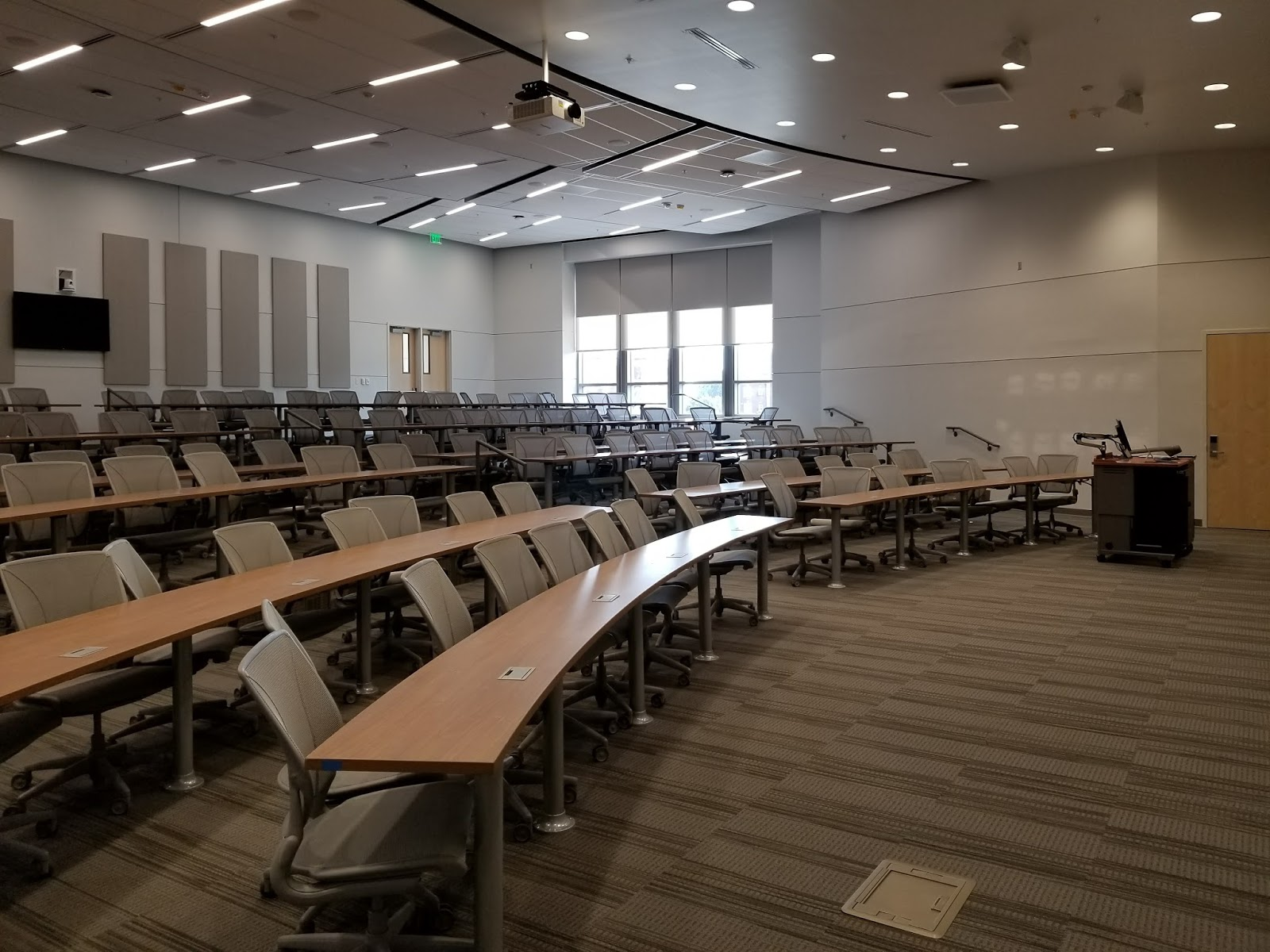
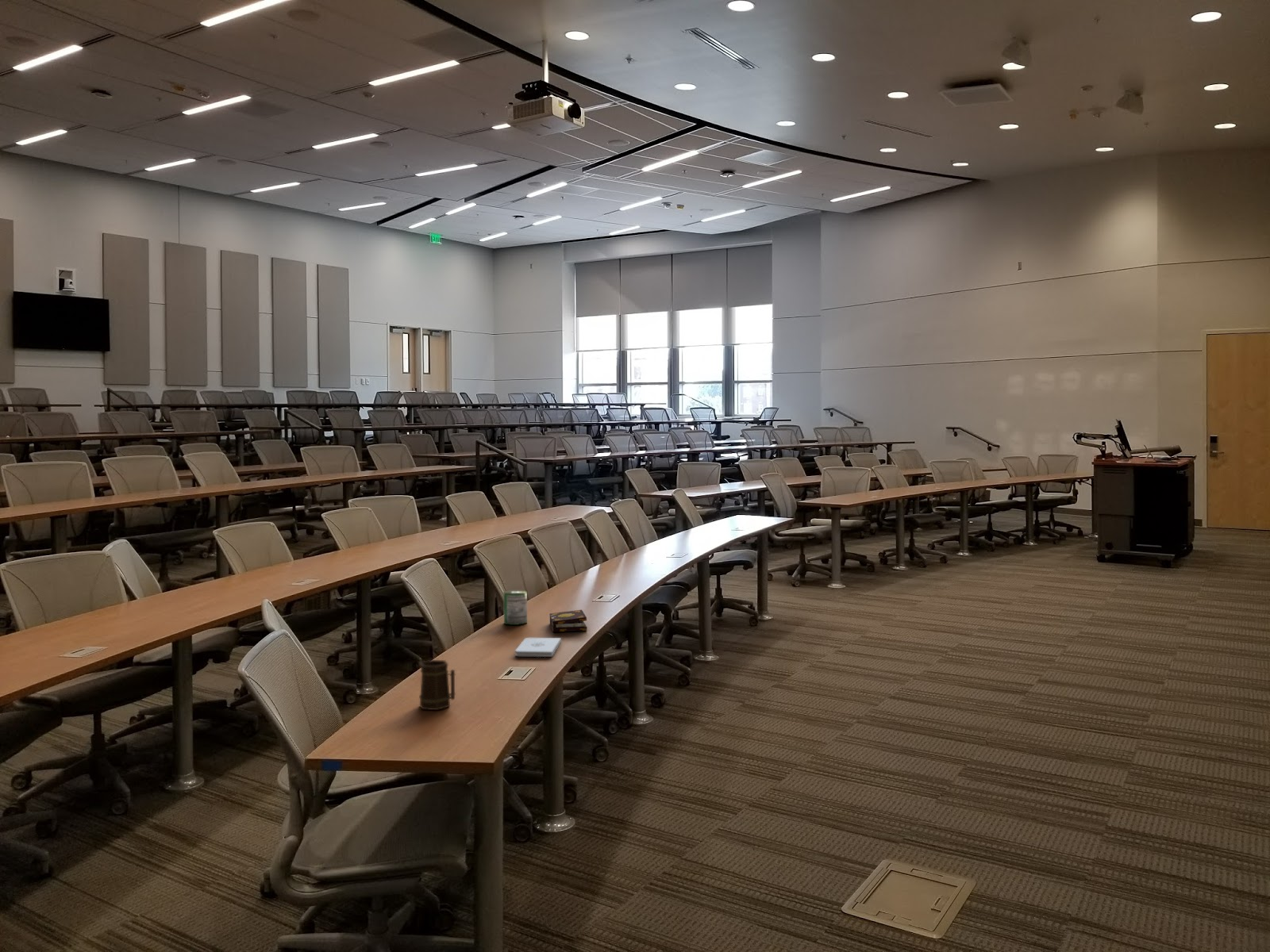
+ mug [418,659,456,711]
+ can [503,589,528,626]
+ book [548,609,587,632]
+ notepad [514,637,562,658]
